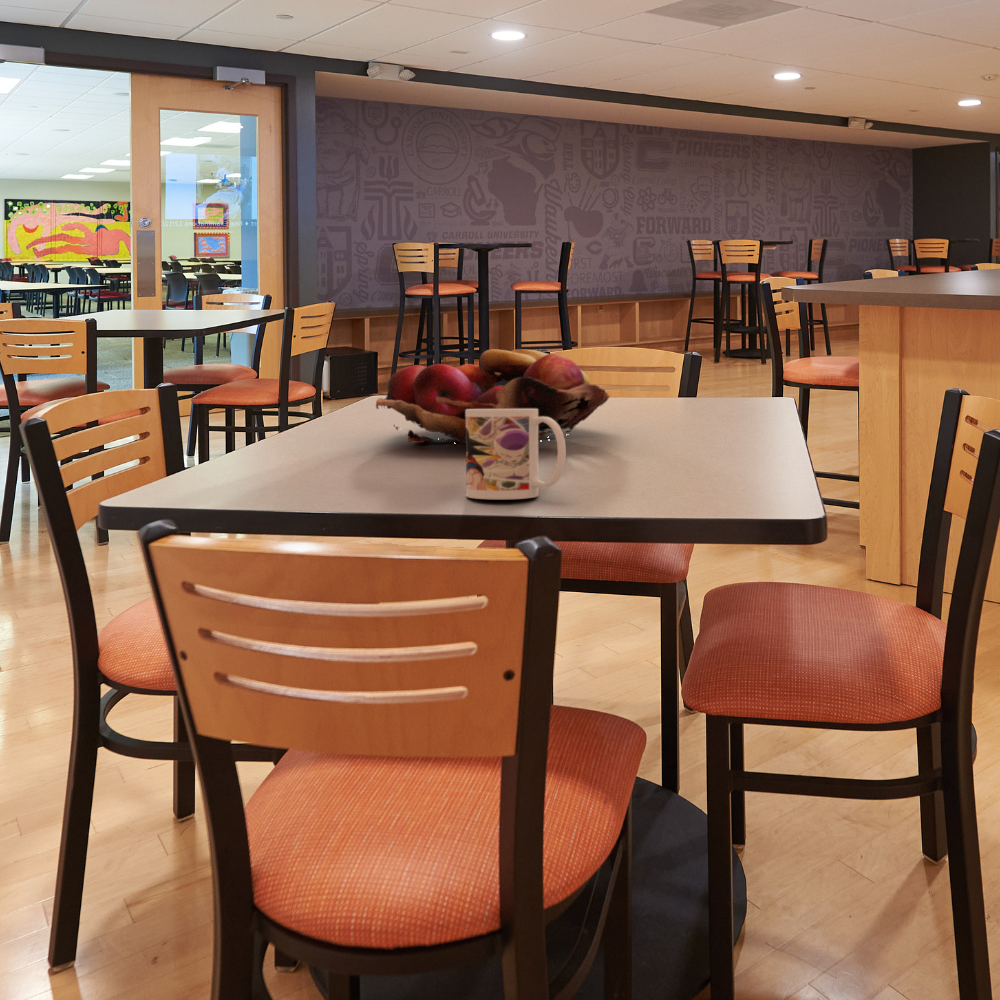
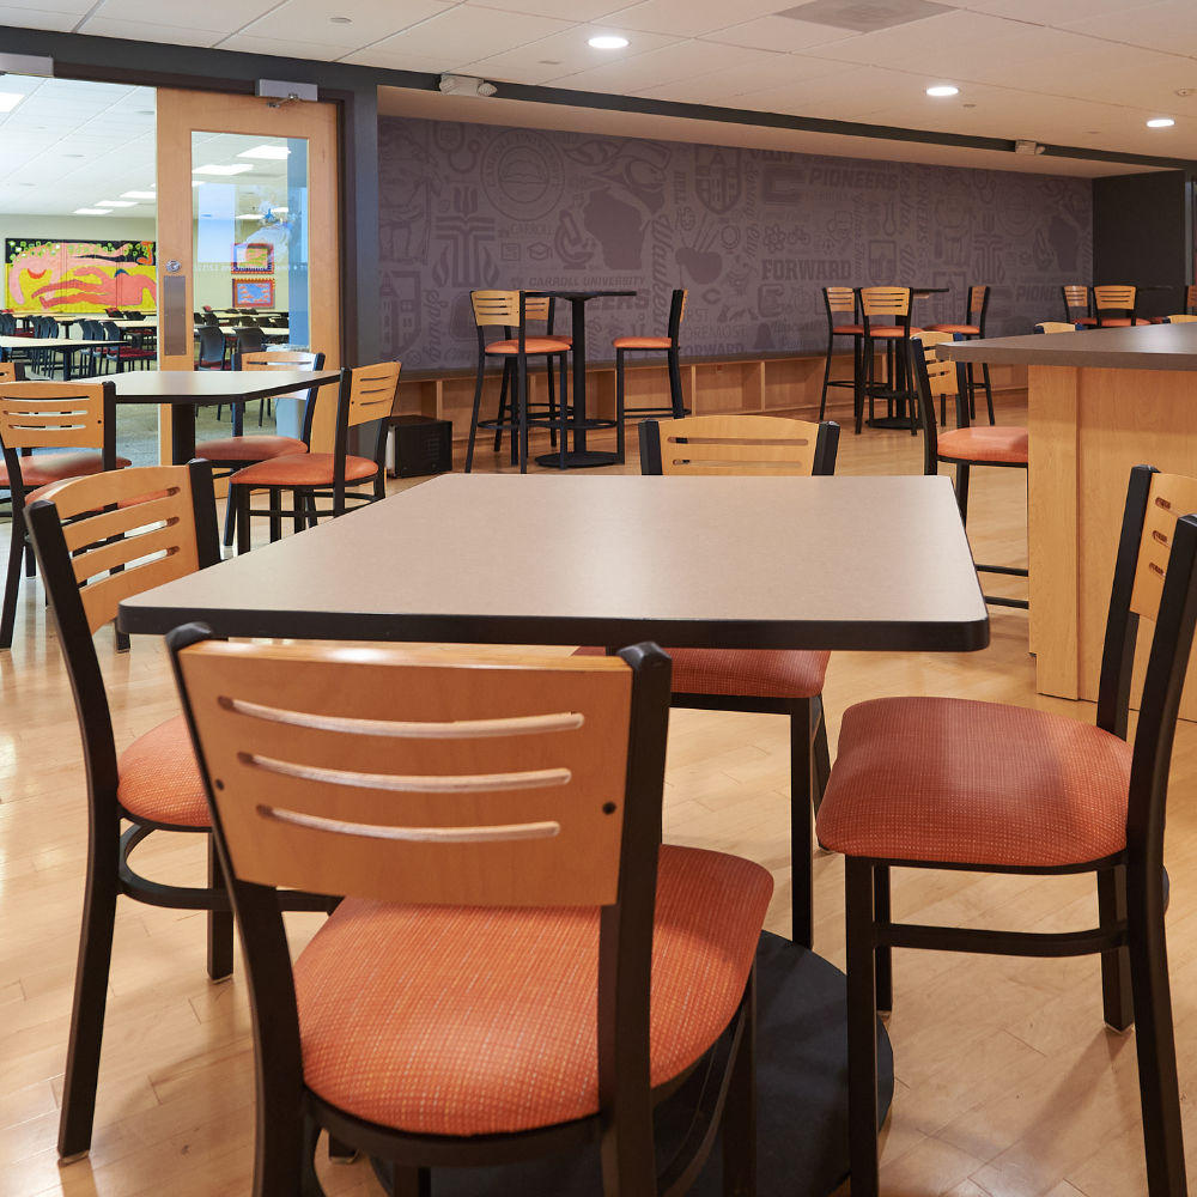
- mug [465,409,567,500]
- fruit basket [375,348,611,444]
